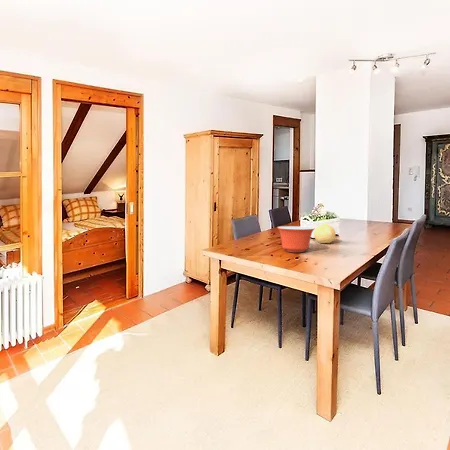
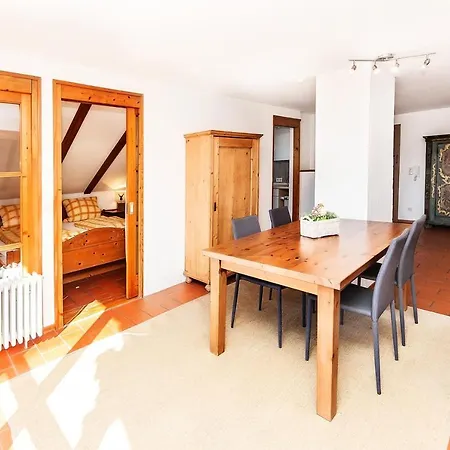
- decorative ball [313,223,336,244]
- mixing bowl [276,225,316,253]
